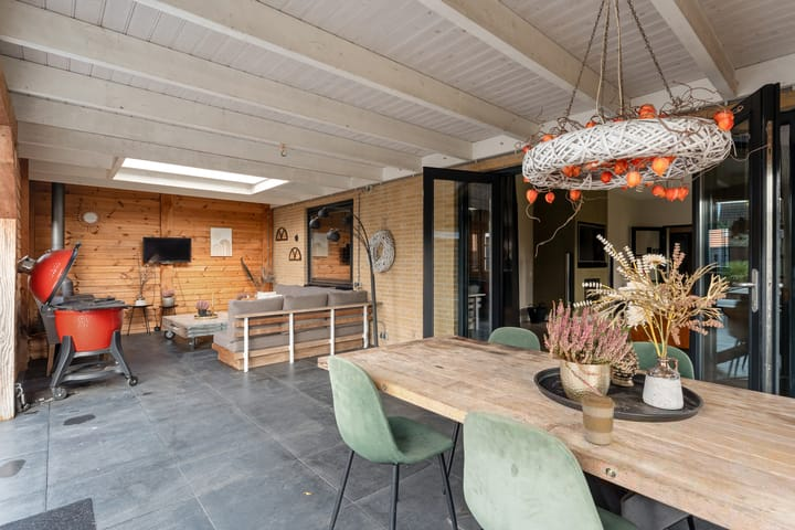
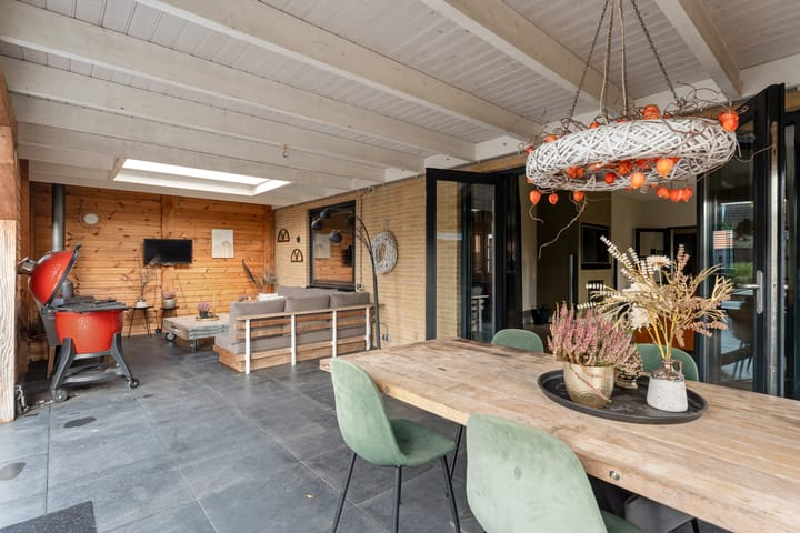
- coffee cup [580,394,616,446]
